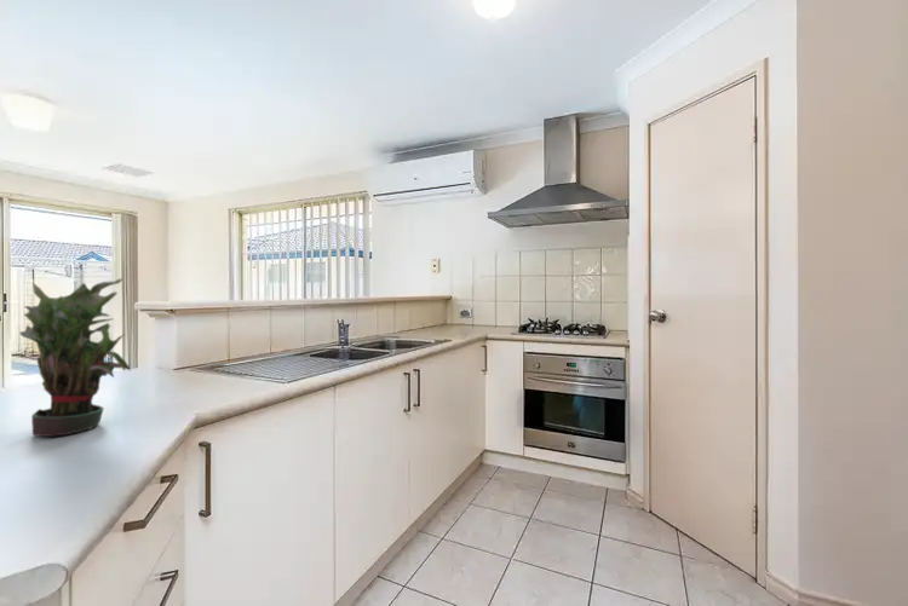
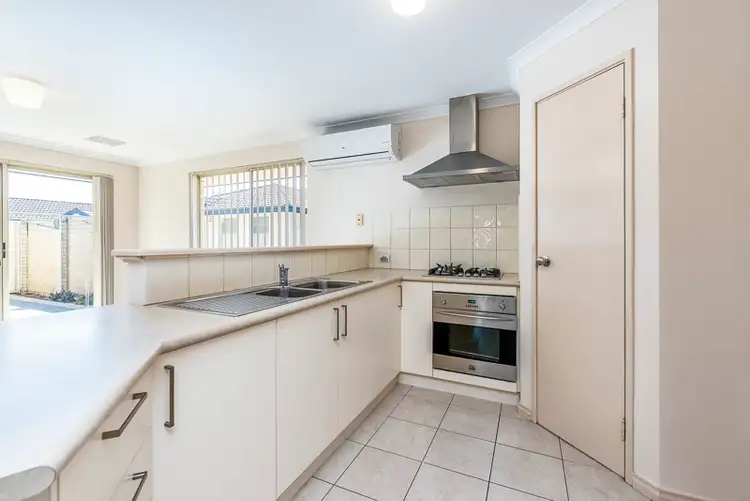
- potted plant [19,277,132,438]
